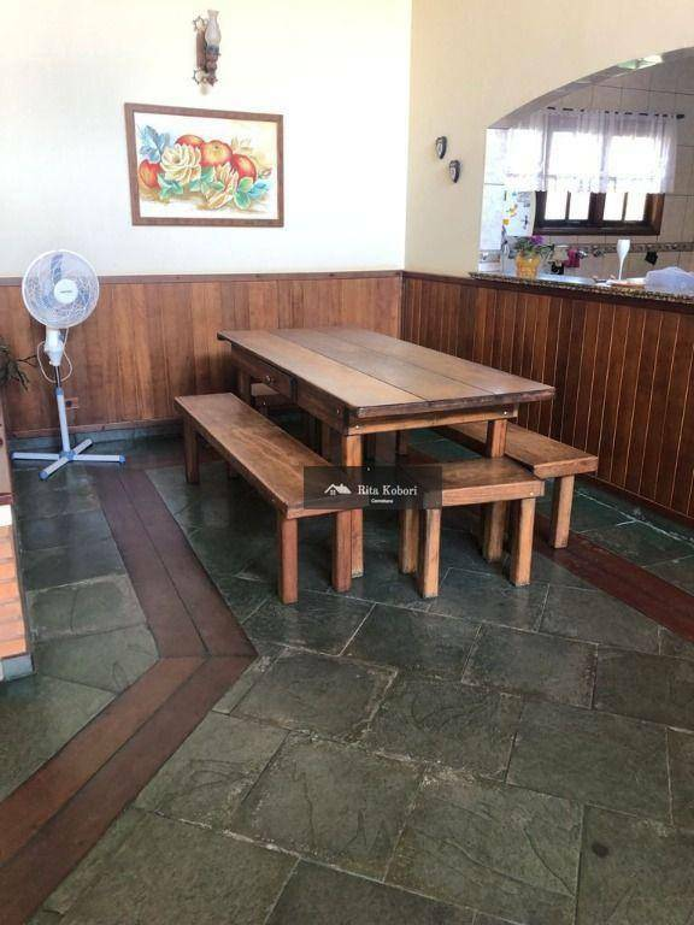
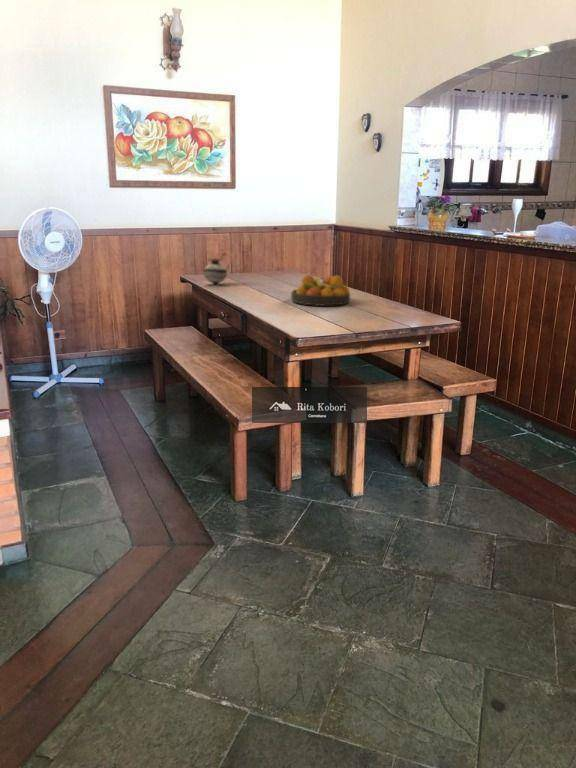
+ fruit bowl [290,274,351,307]
+ pitcher [203,252,230,287]
